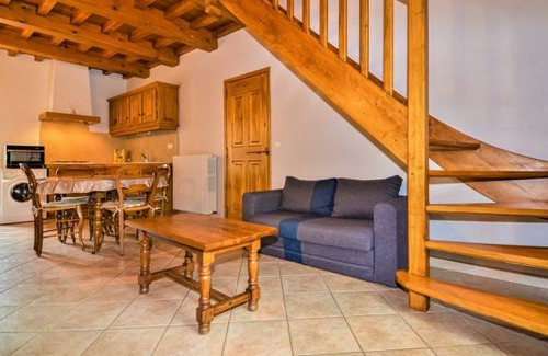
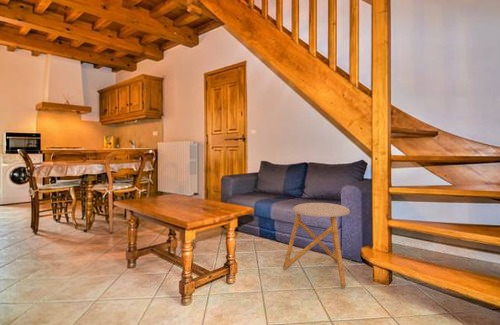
+ stool [282,202,351,288]
